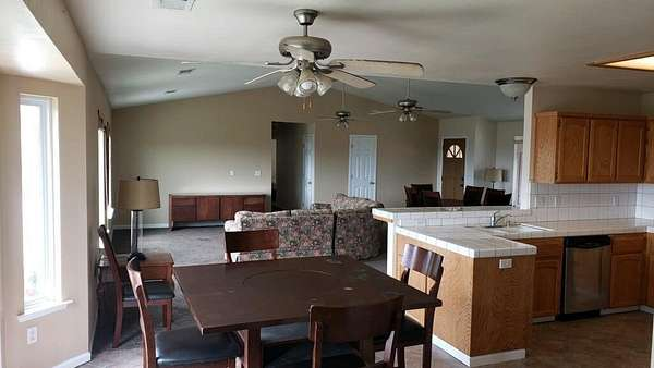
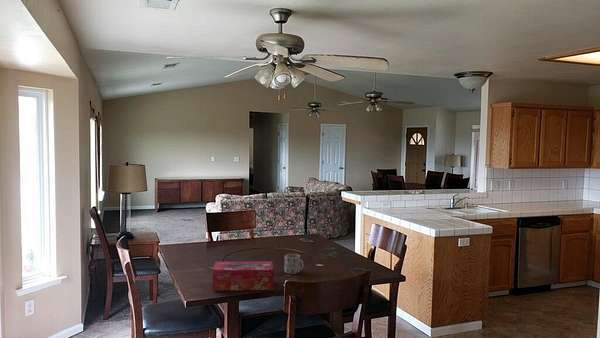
+ tissue box [212,260,275,292]
+ mug [284,253,305,275]
